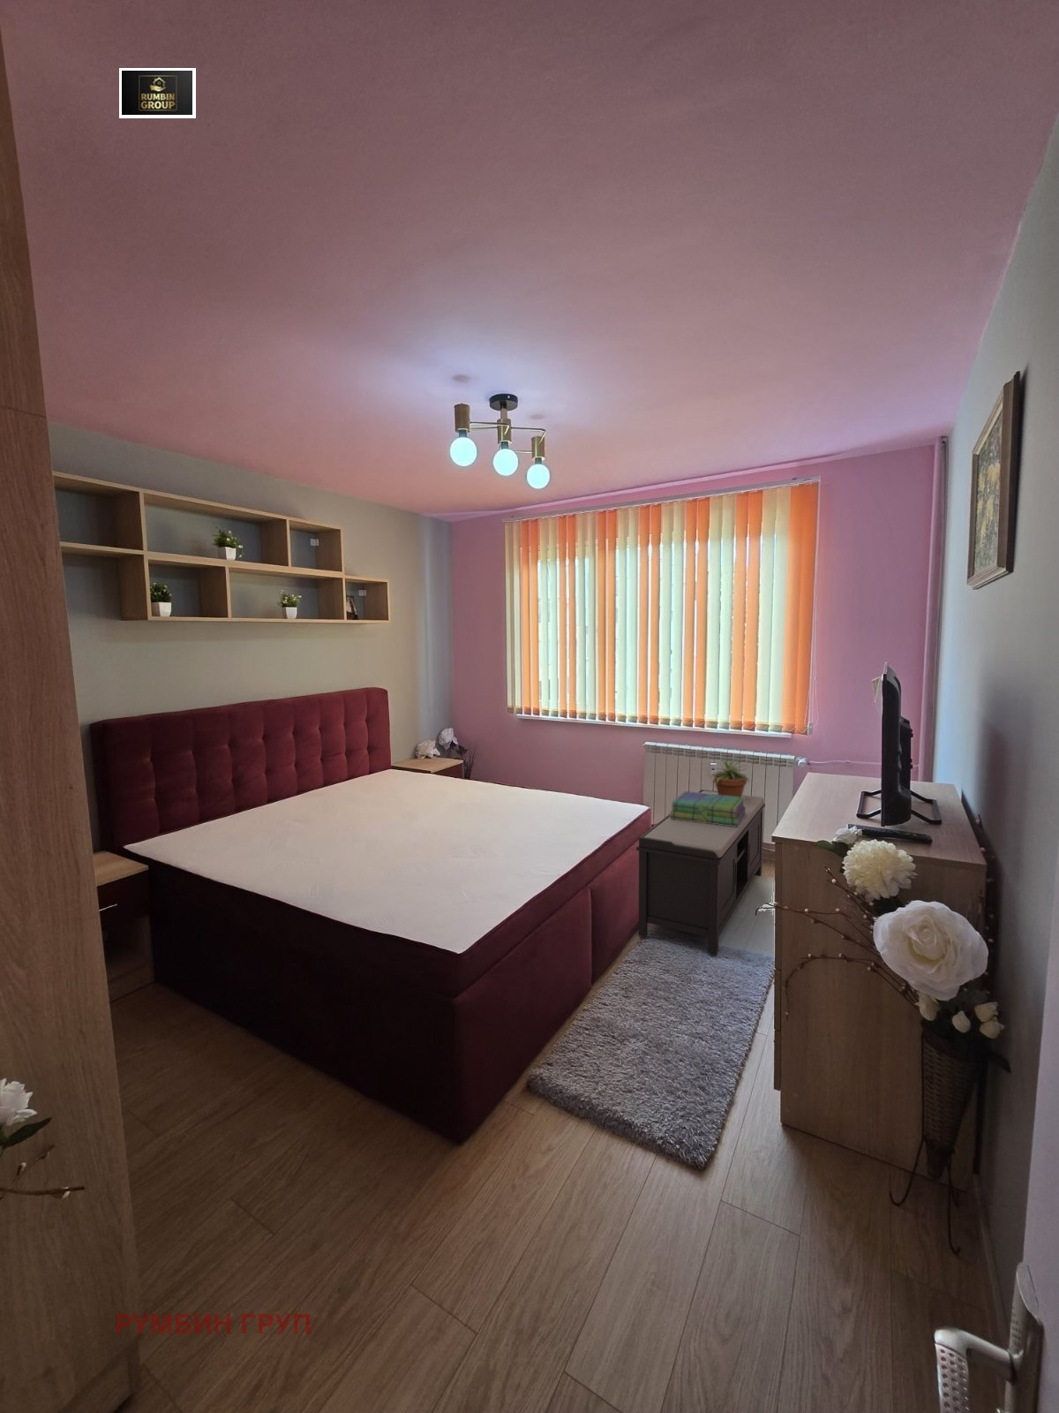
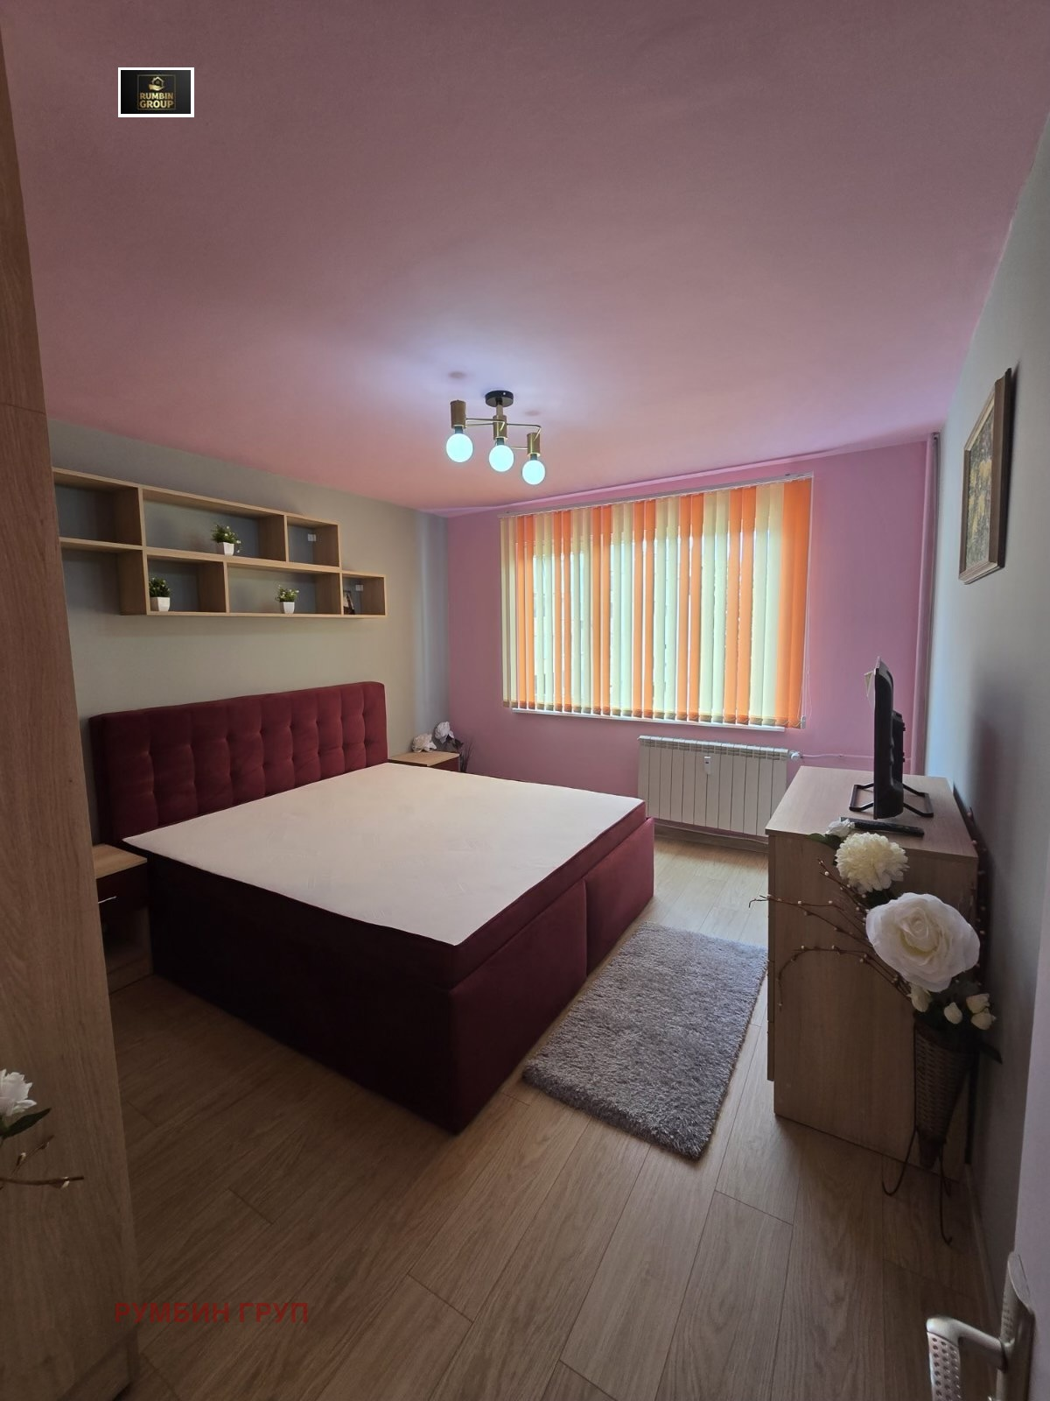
- potted plant [709,758,752,798]
- stack of books [669,790,746,827]
- bench [635,789,766,956]
